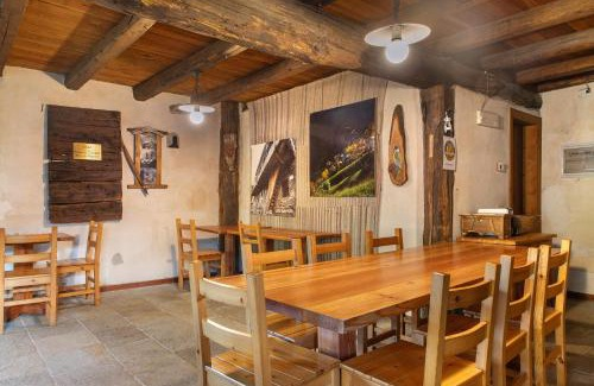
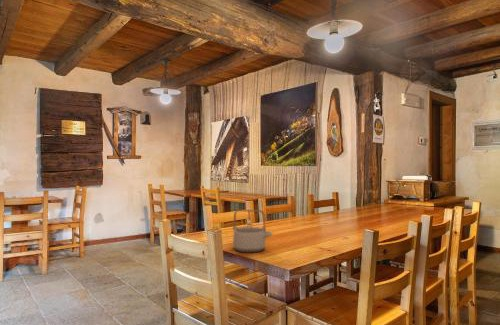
+ teapot [232,208,273,253]
